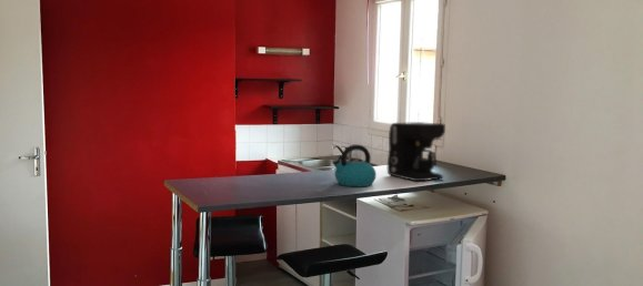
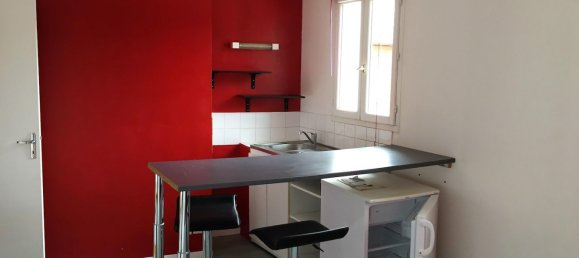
- coffee maker [386,121,446,182]
- kettle [331,144,378,187]
